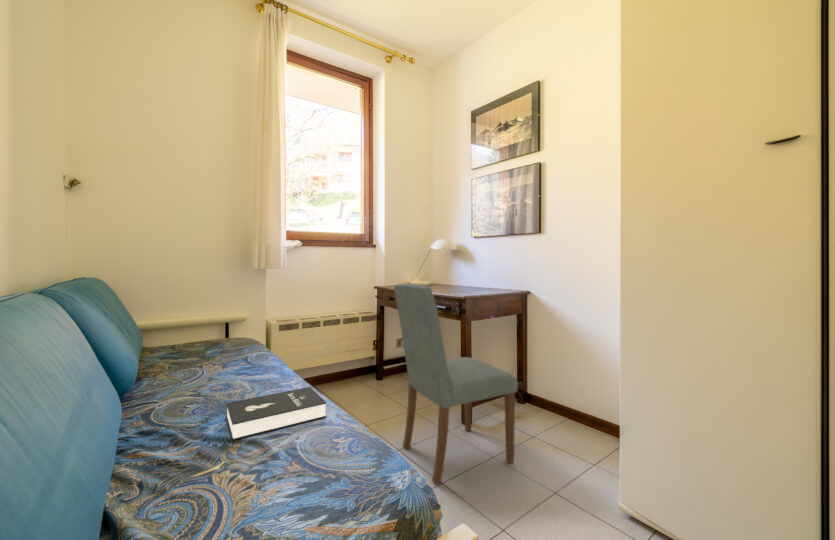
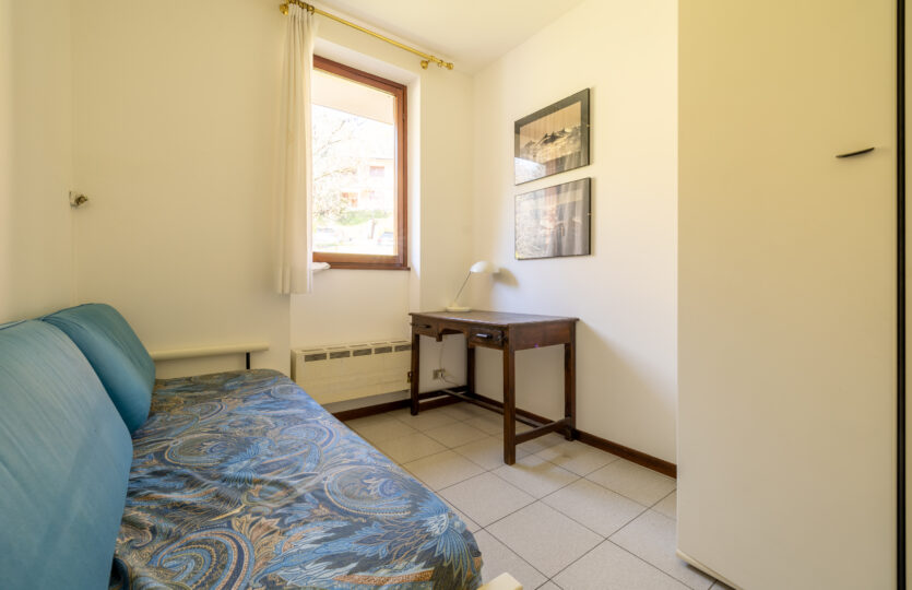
- dining chair [393,283,519,486]
- booklet [225,386,328,441]
